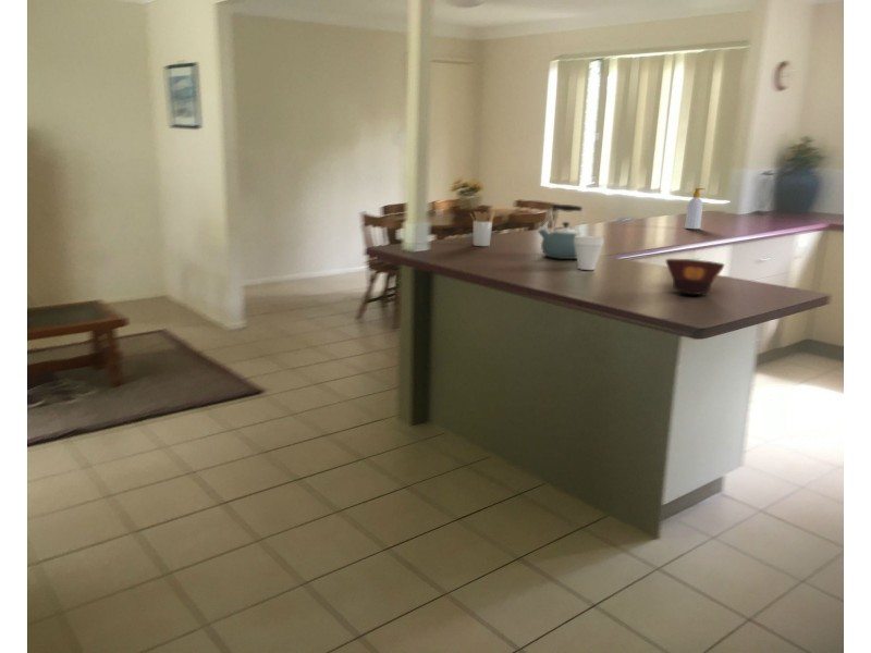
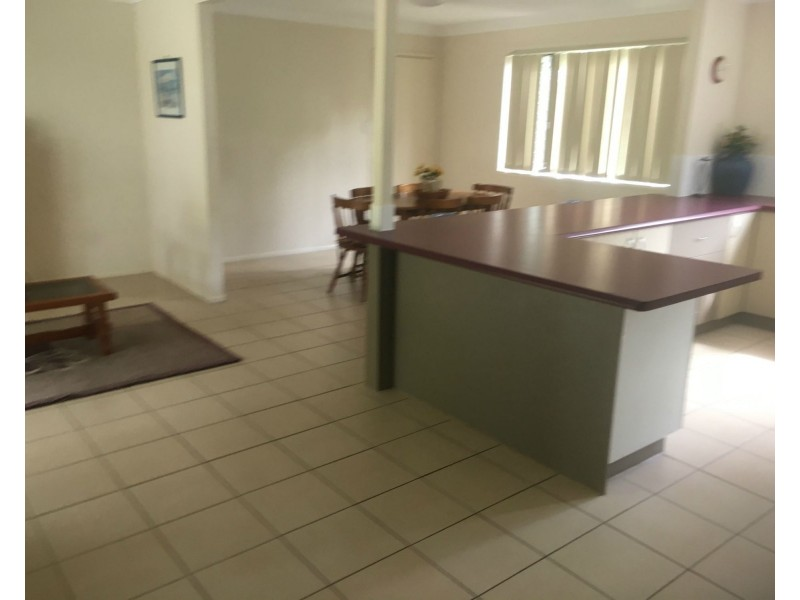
- kettle [536,204,585,260]
- cup [574,235,604,271]
- soap bottle [684,187,706,230]
- bowl [664,258,725,296]
- utensil holder [468,209,496,247]
